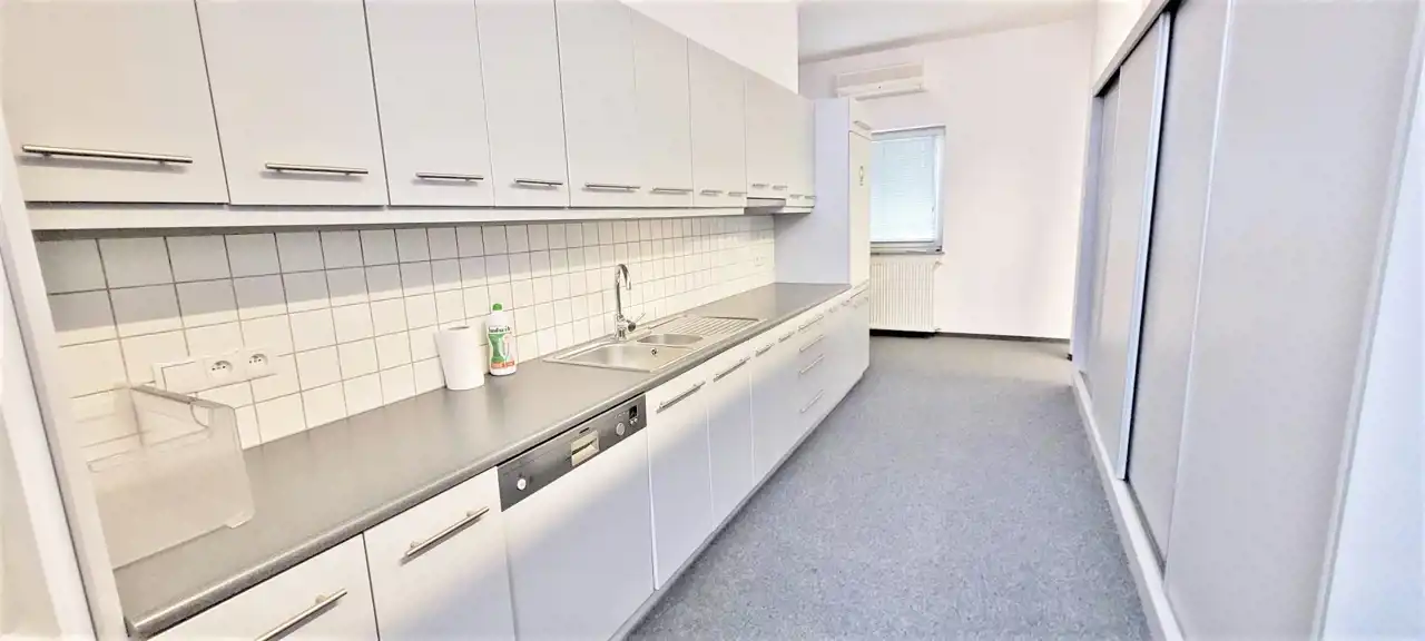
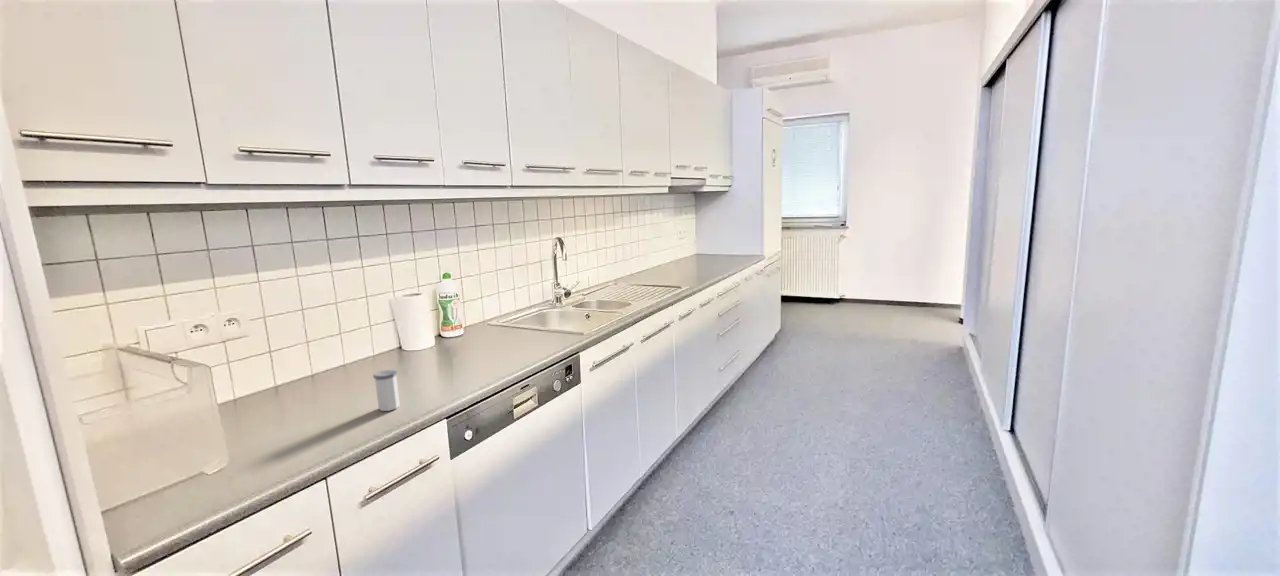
+ salt shaker [372,369,401,412]
